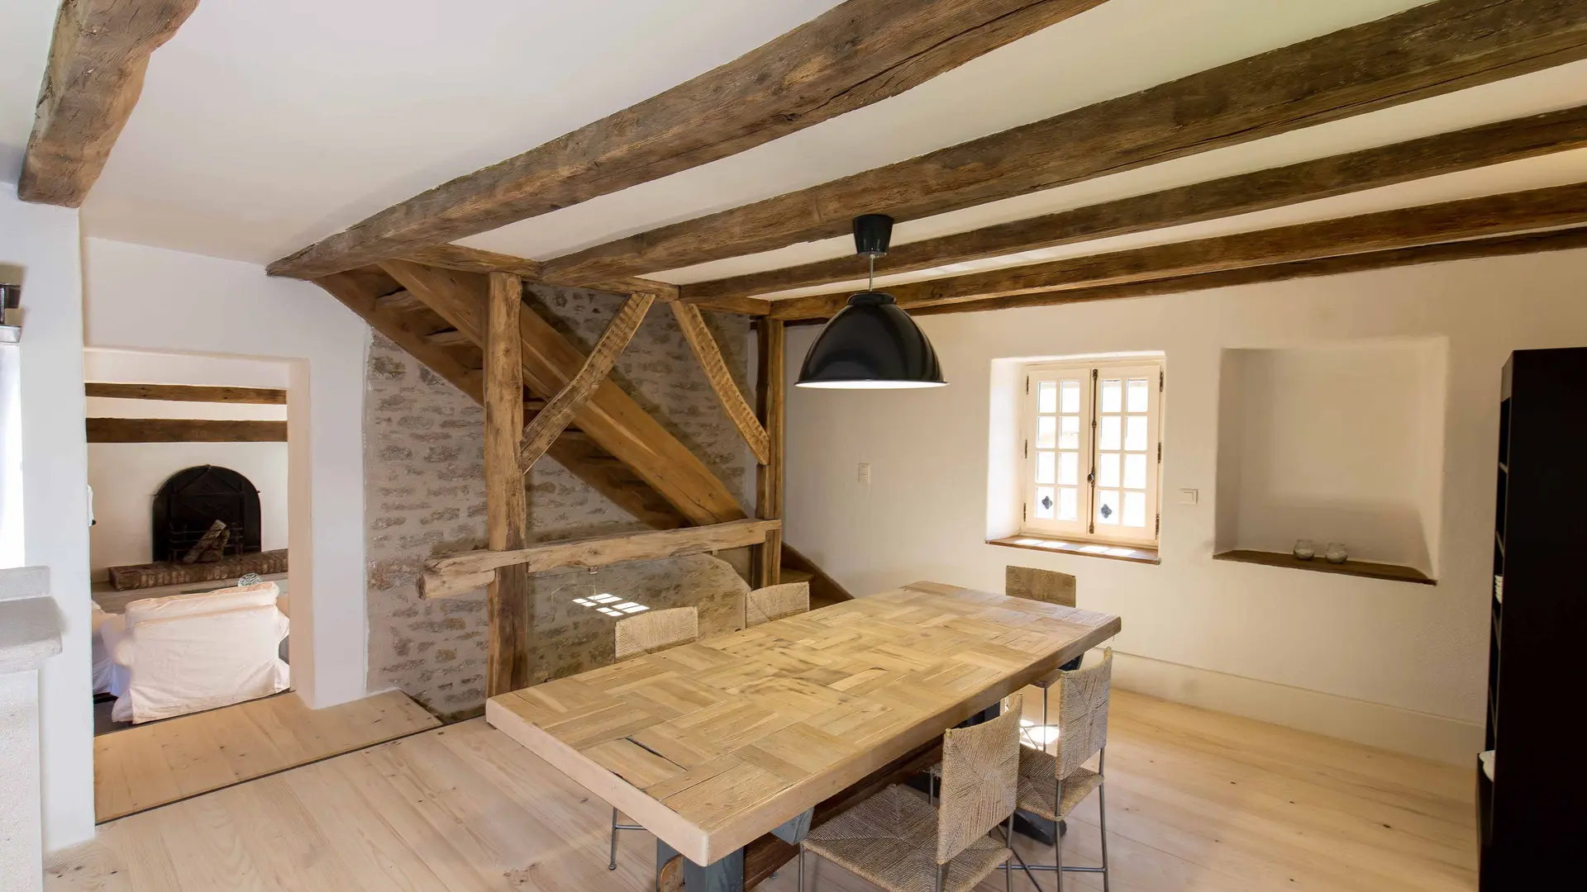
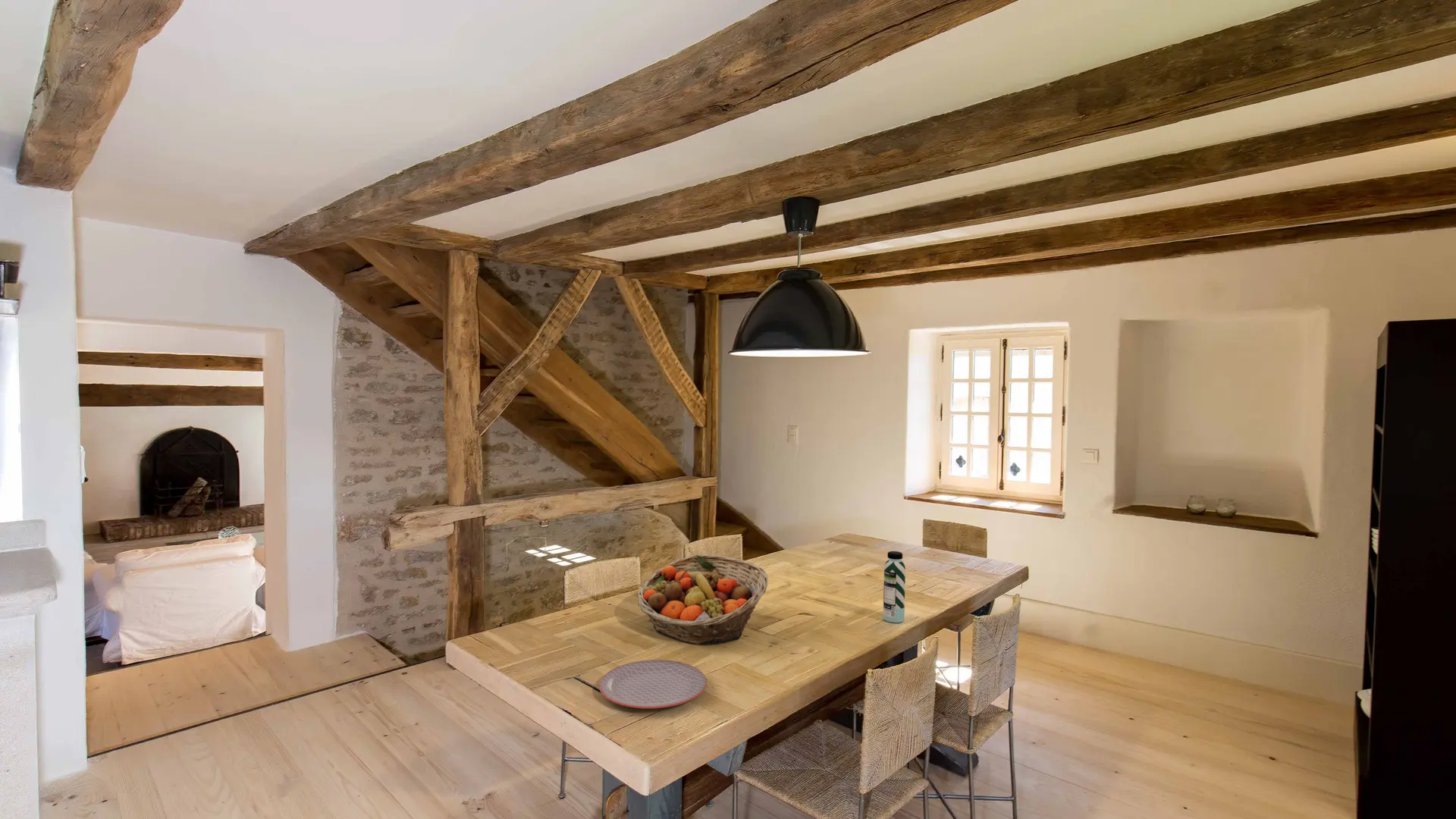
+ fruit basket [637,554,769,645]
+ water bottle [883,551,906,623]
+ plate [598,659,708,709]
